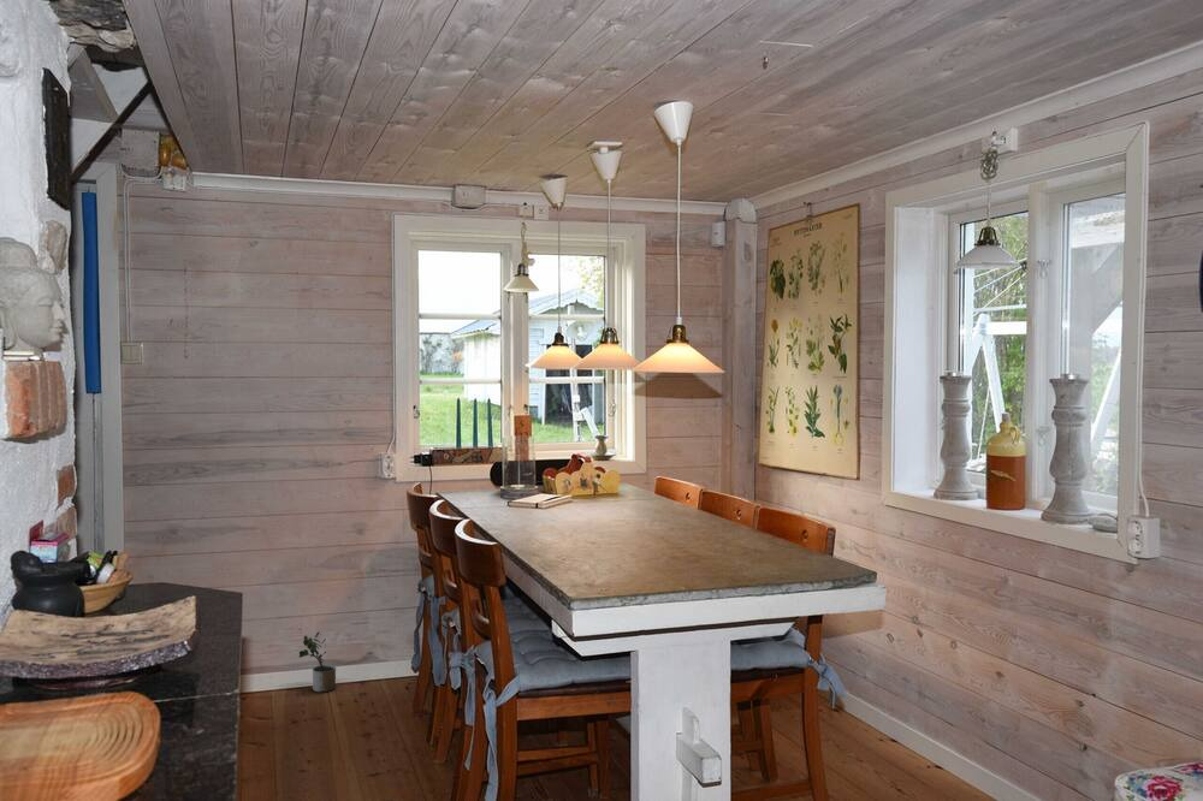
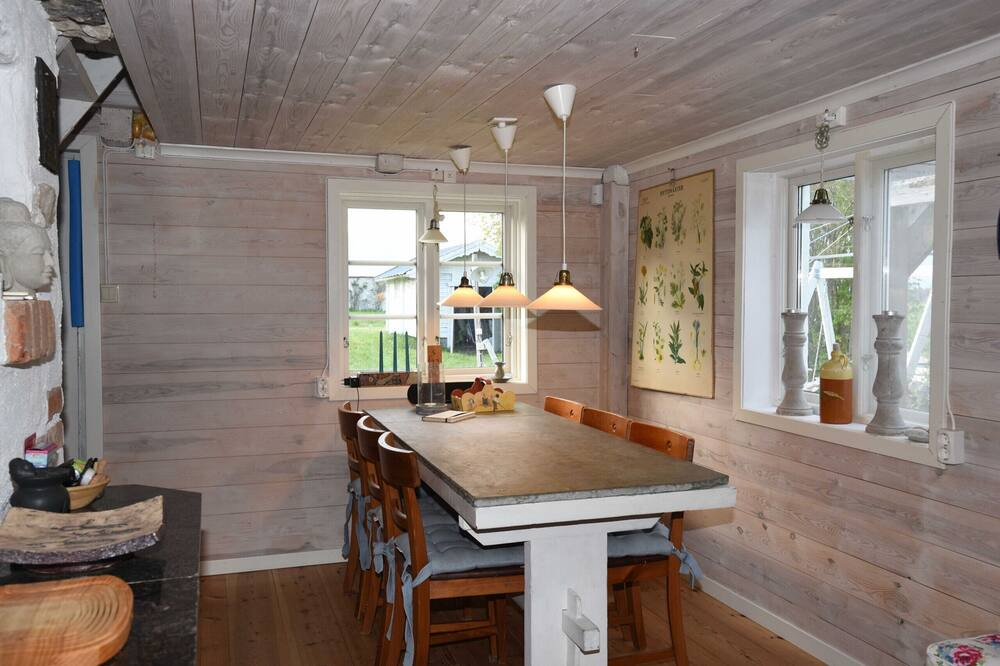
- potted plant [298,630,337,693]
